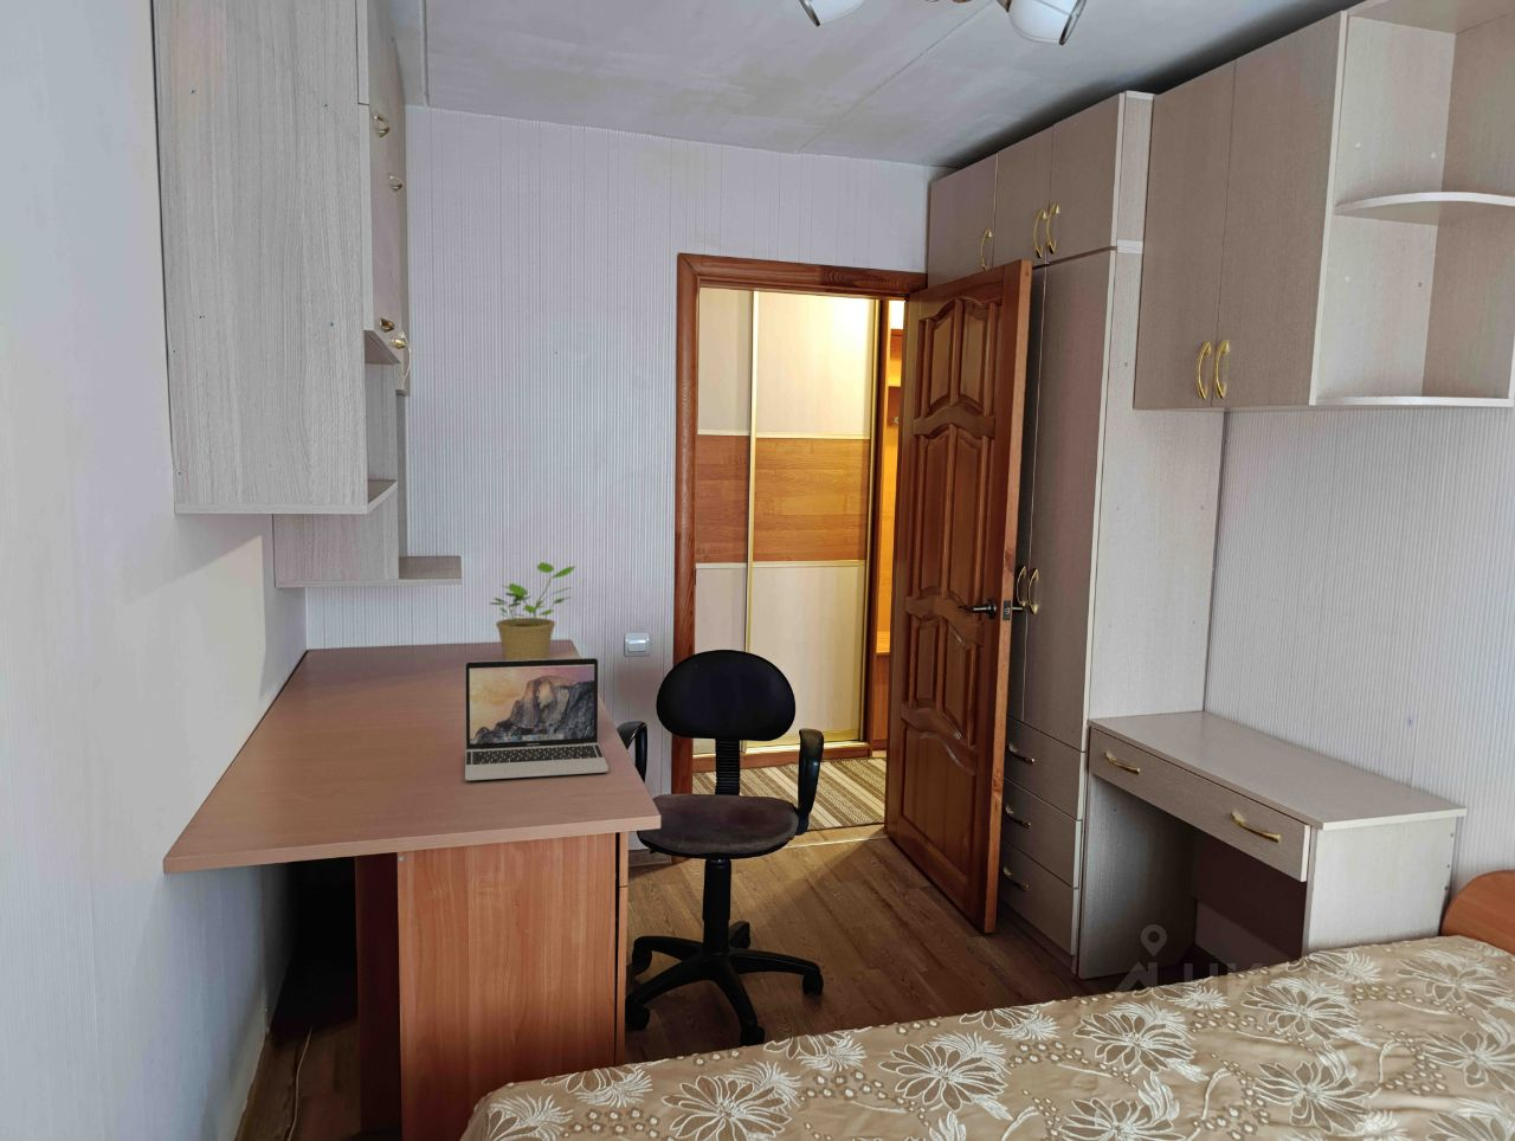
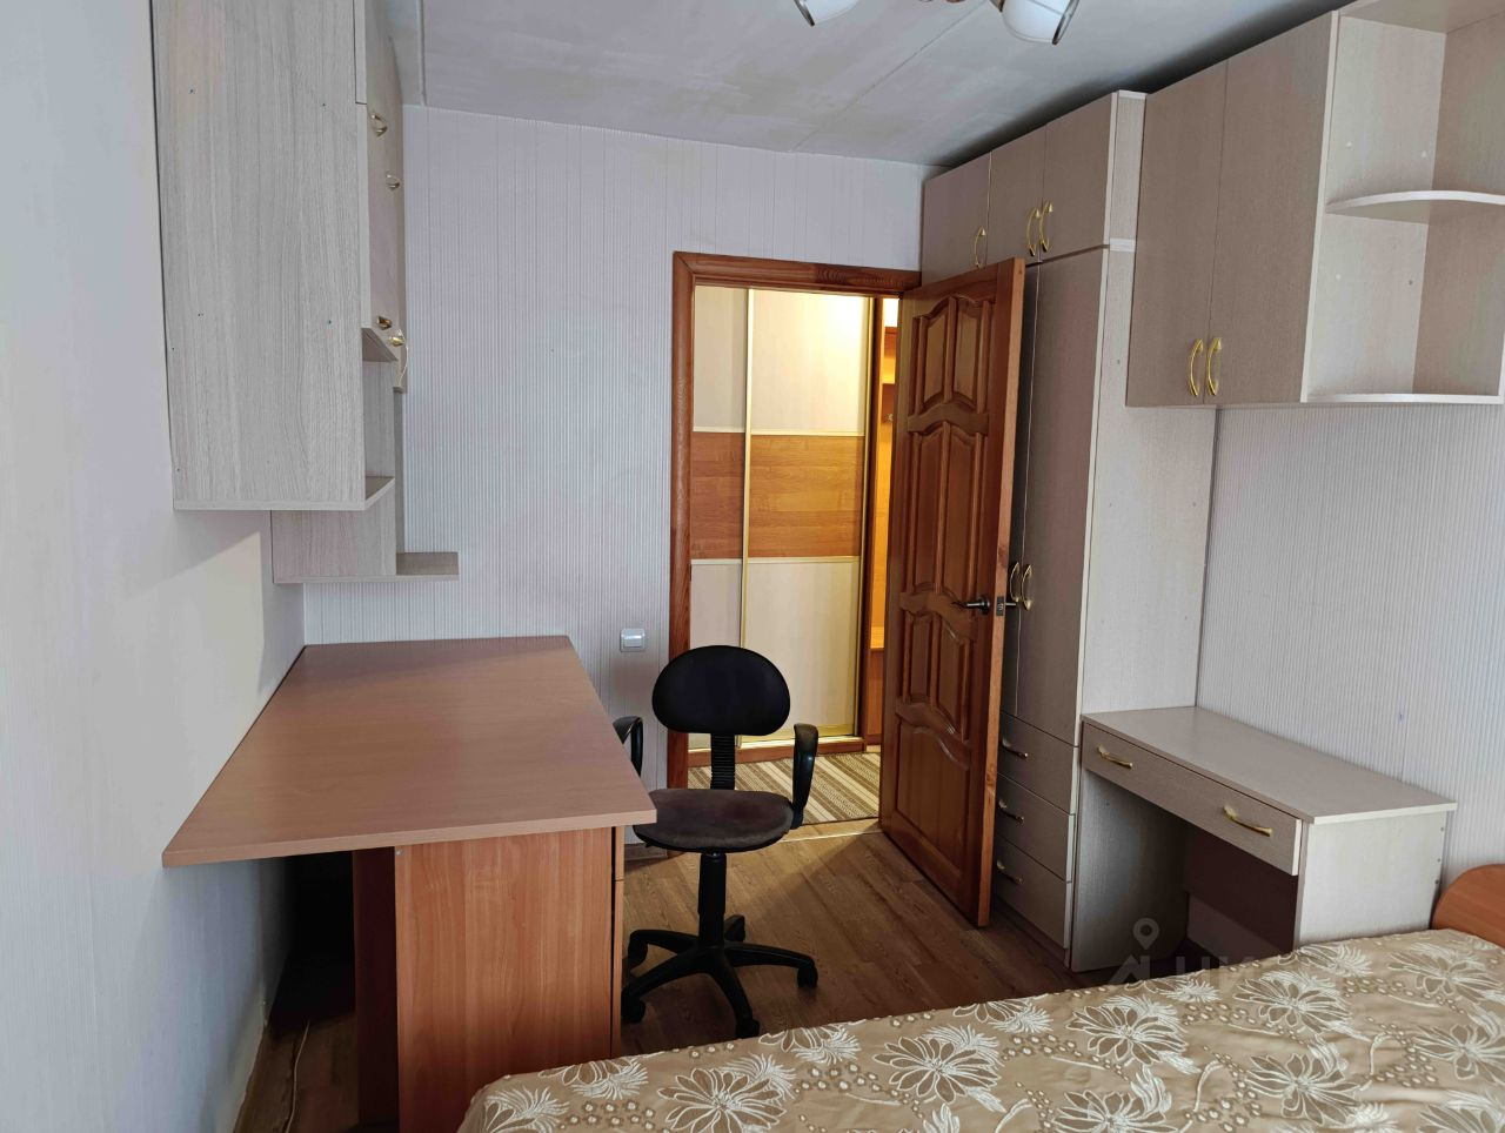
- laptop [464,657,610,781]
- potted plant [488,561,578,660]
